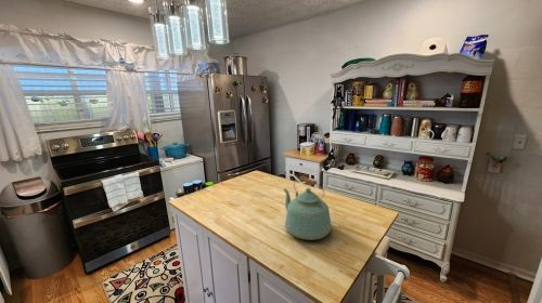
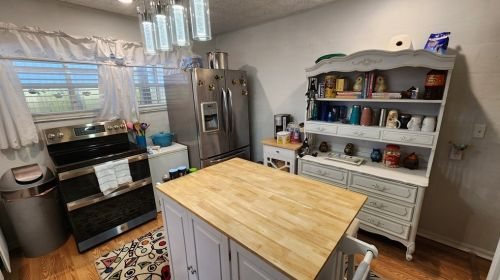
- kettle [283,176,333,241]
